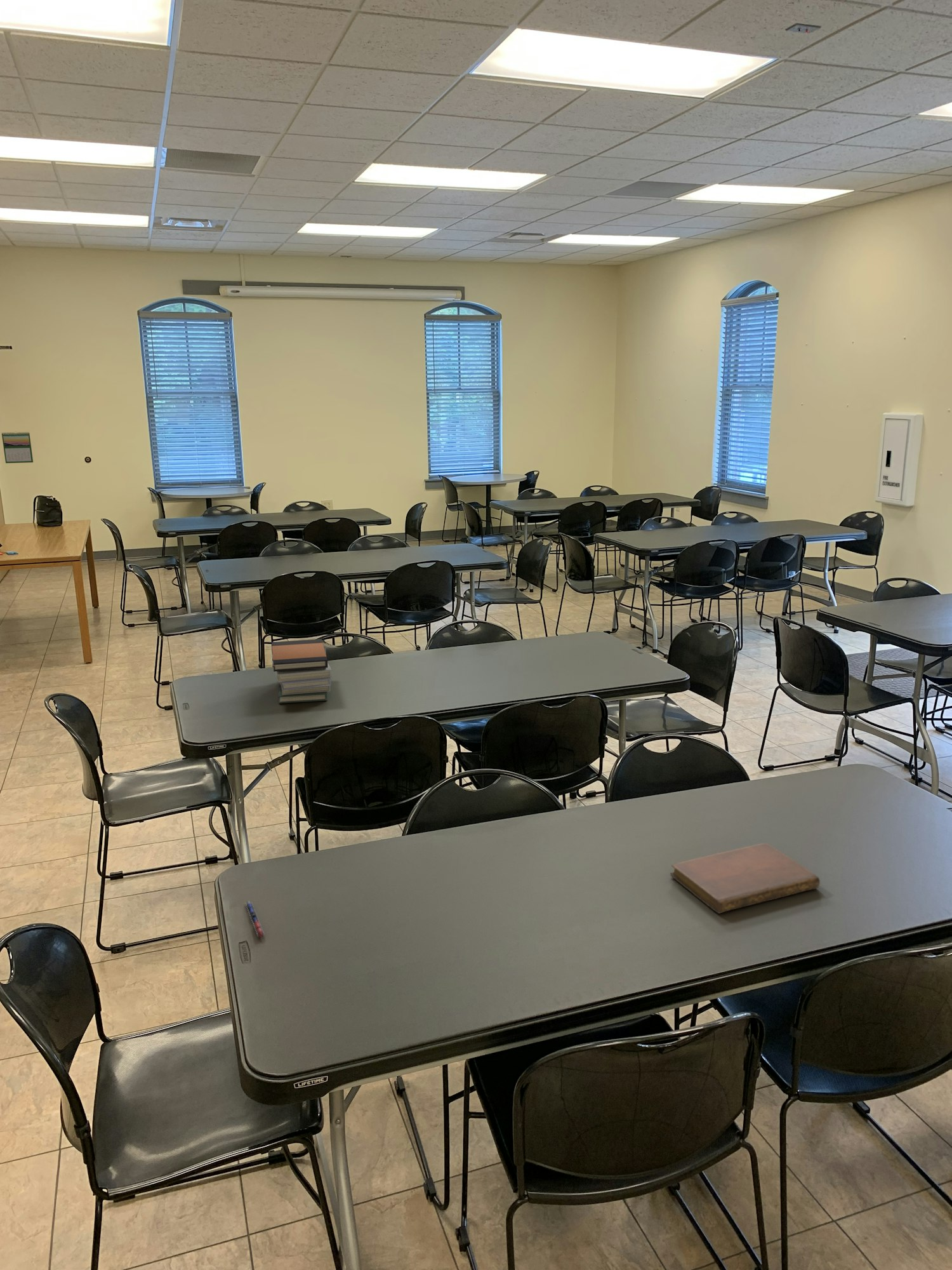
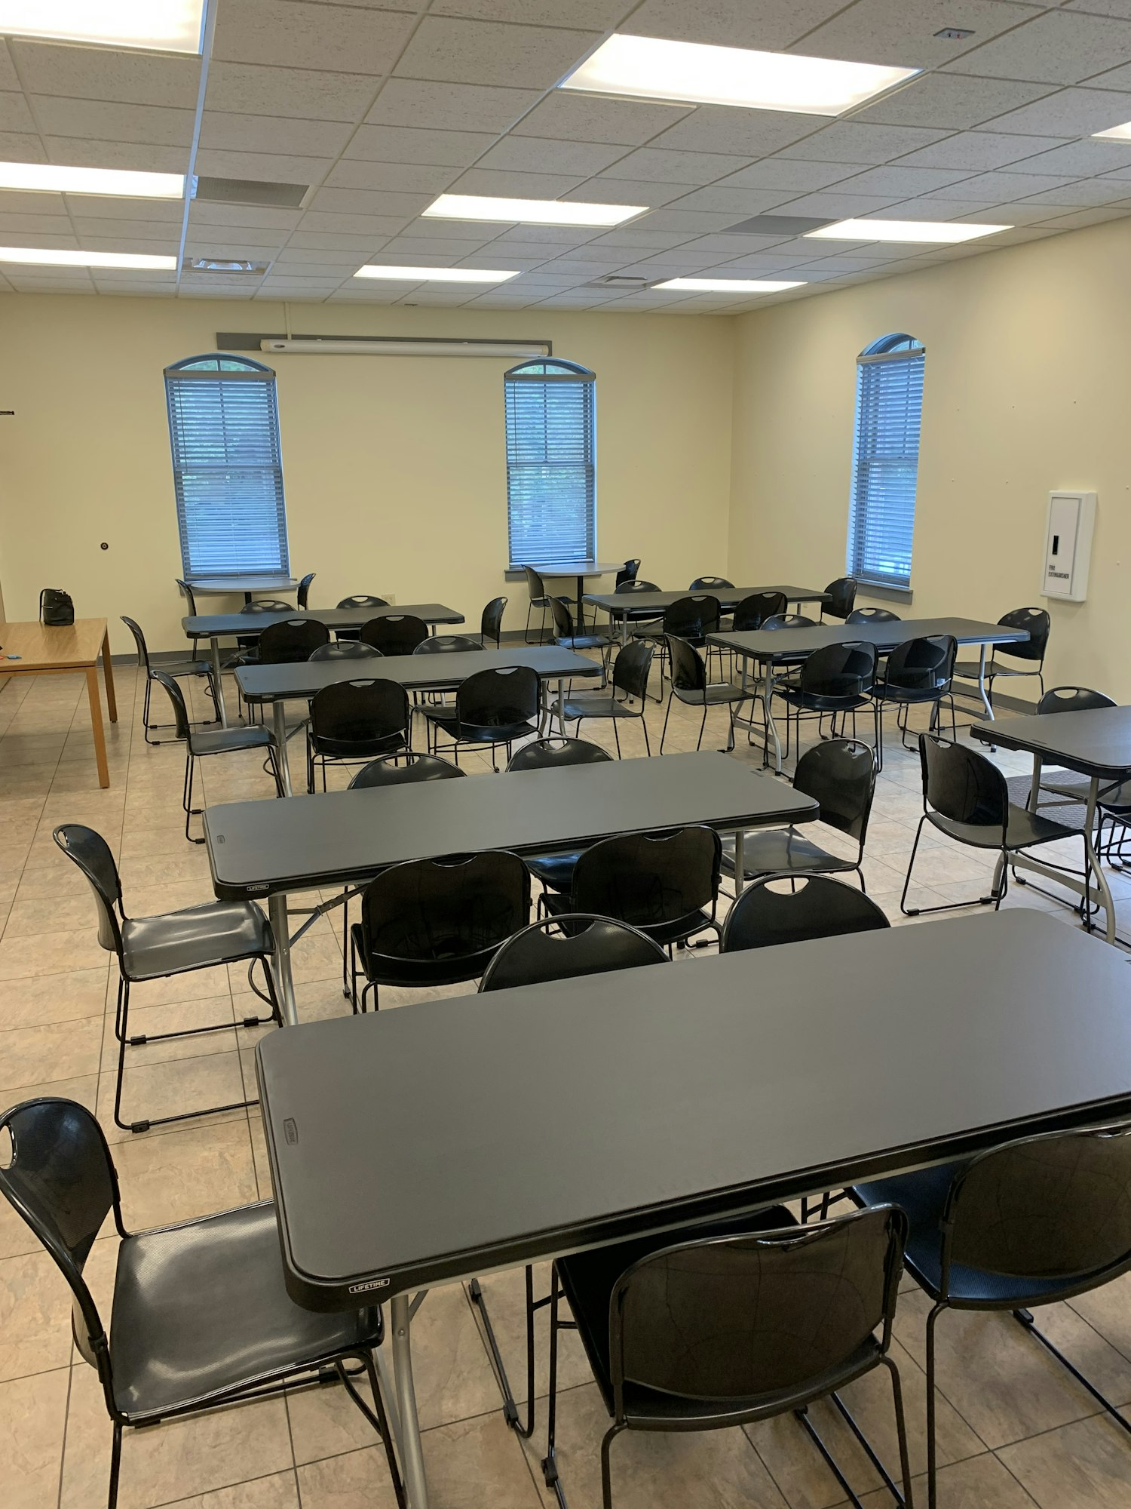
- calendar [1,431,34,464]
- notebook [670,842,821,914]
- book stack [271,638,333,704]
- pen [244,900,265,938]
